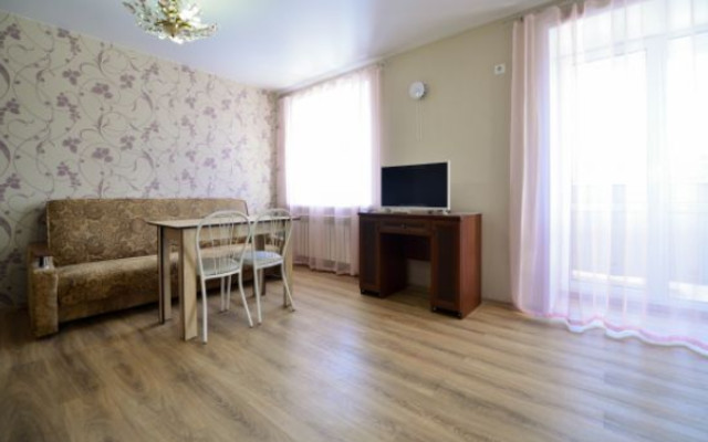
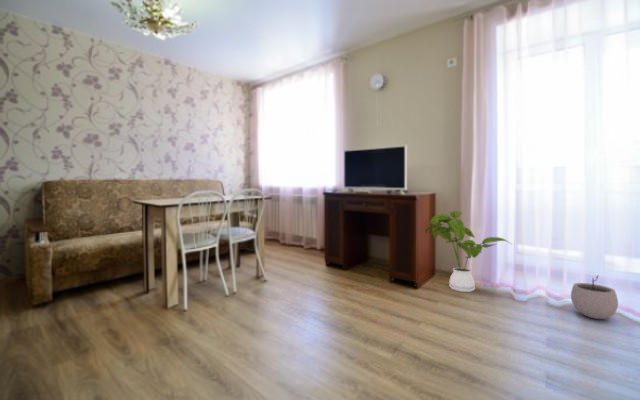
+ plant pot [570,275,619,320]
+ house plant [424,210,512,293]
